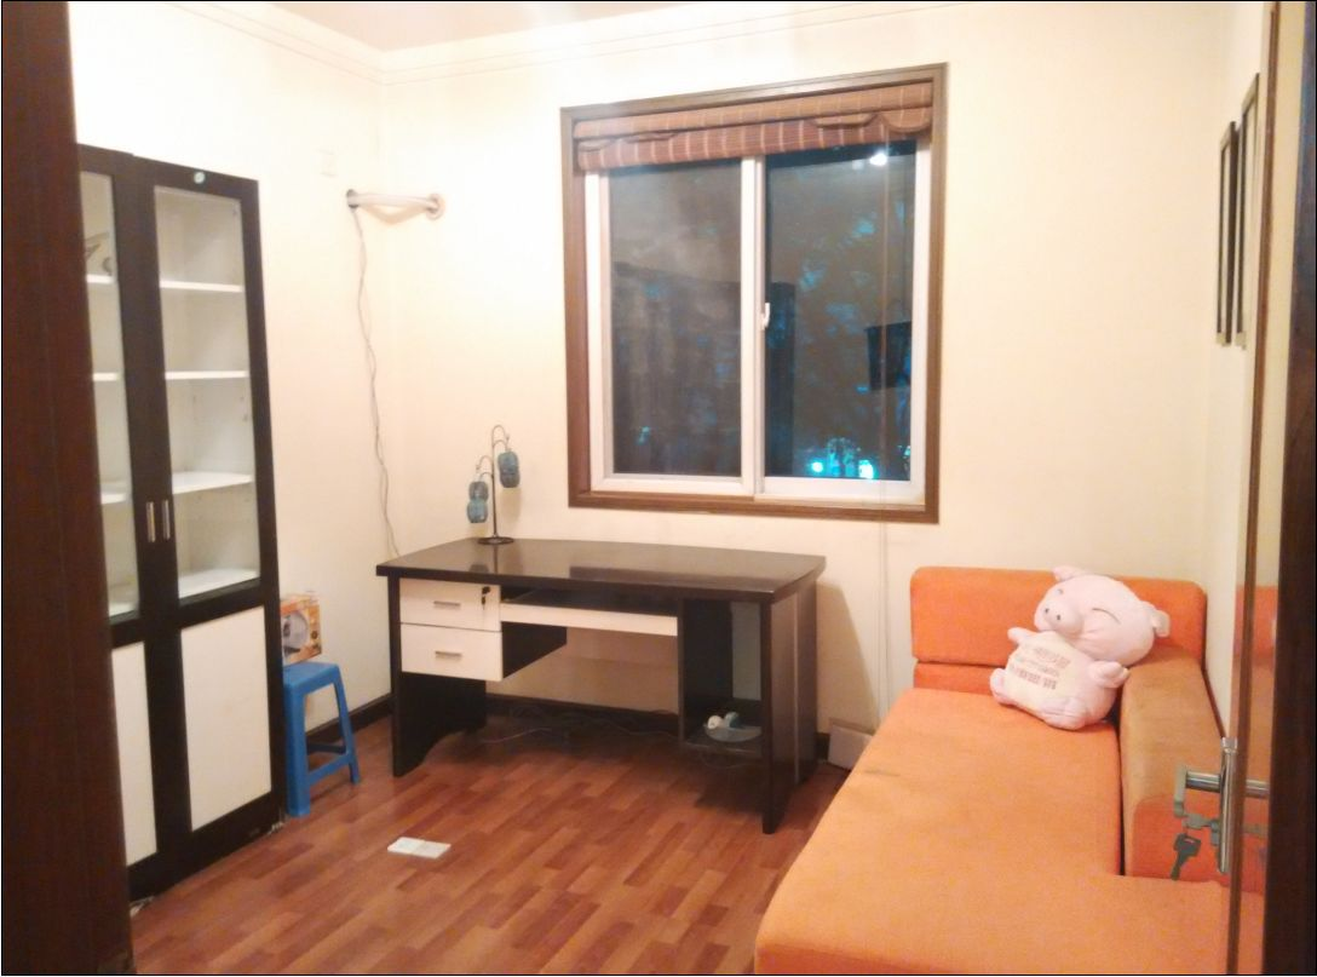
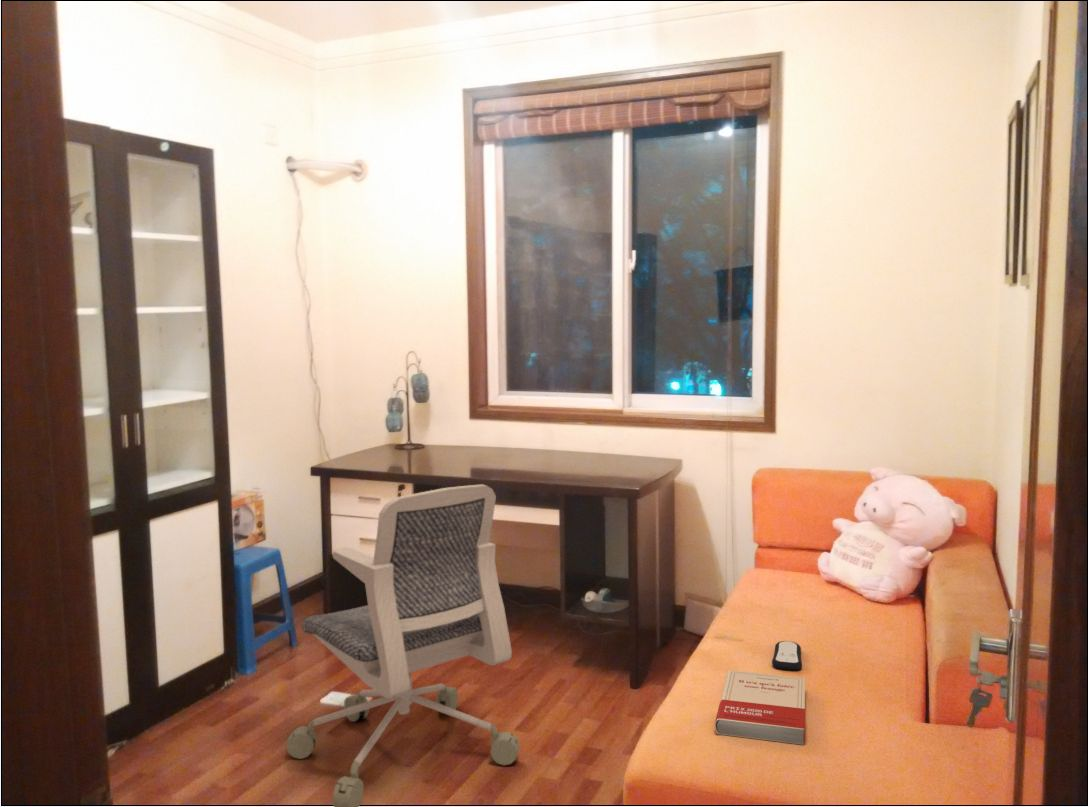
+ book [714,669,806,746]
+ office chair [285,483,521,807]
+ remote control [771,640,803,671]
